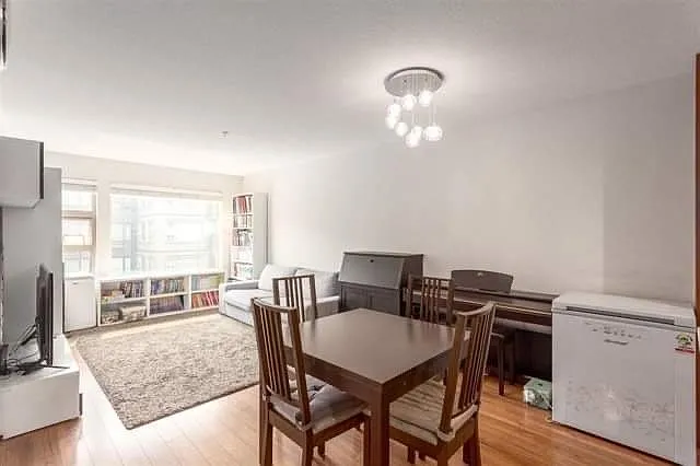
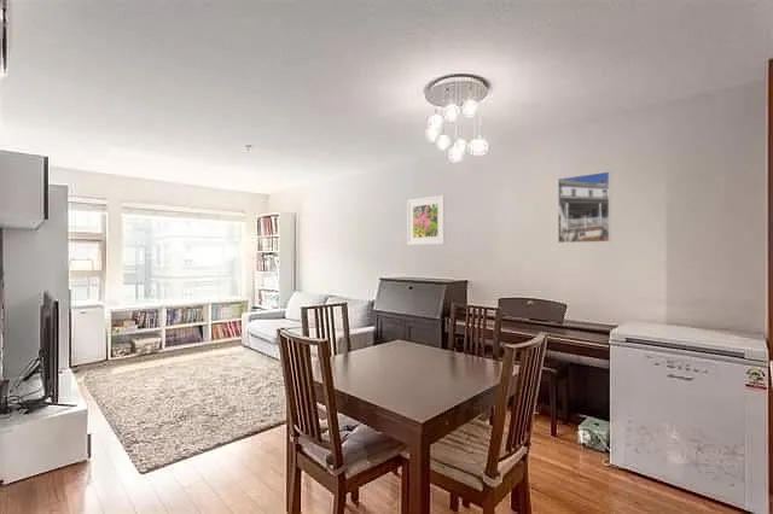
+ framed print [557,170,611,244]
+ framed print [406,194,446,246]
